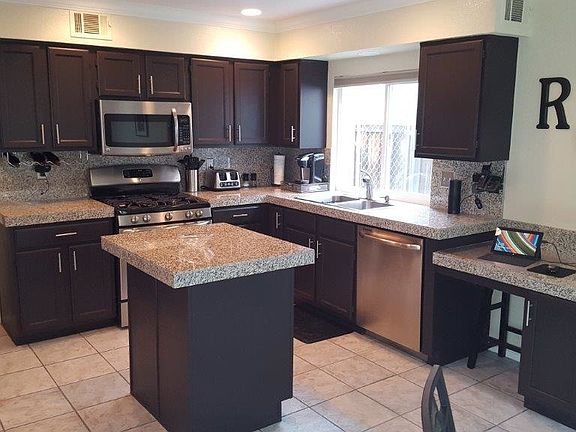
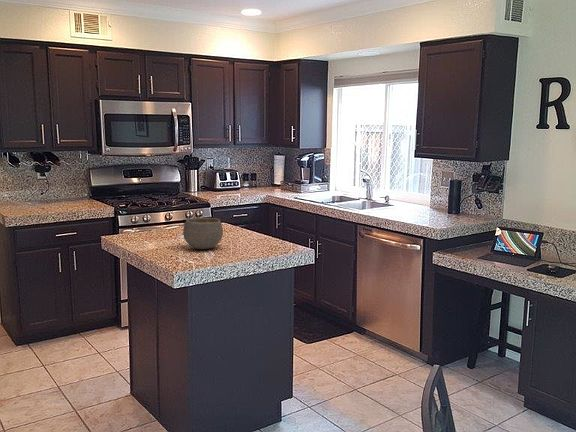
+ bowl [182,217,224,250]
